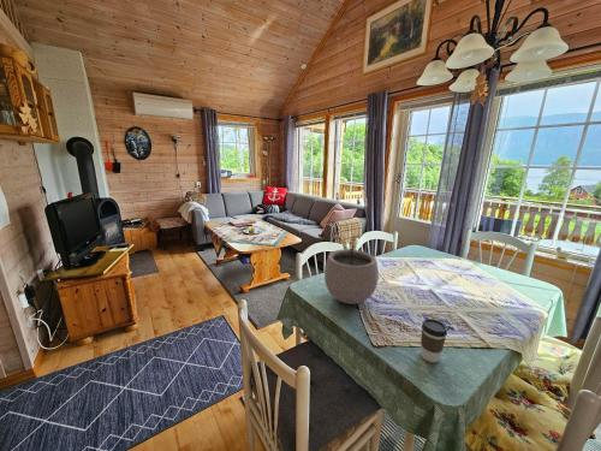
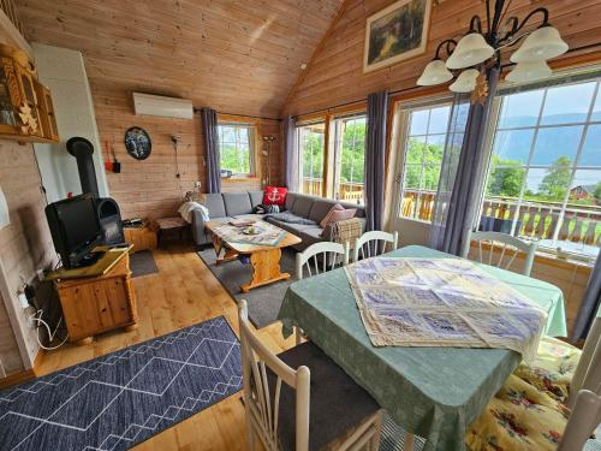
- coffee cup [419,318,448,363]
- plant pot [323,236,380,305]
